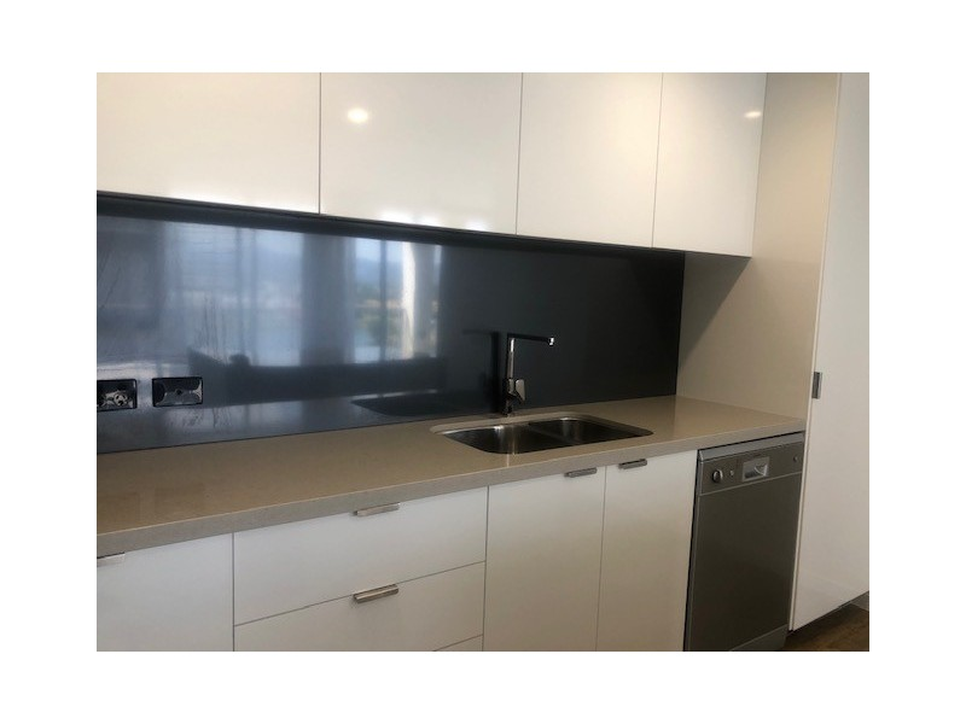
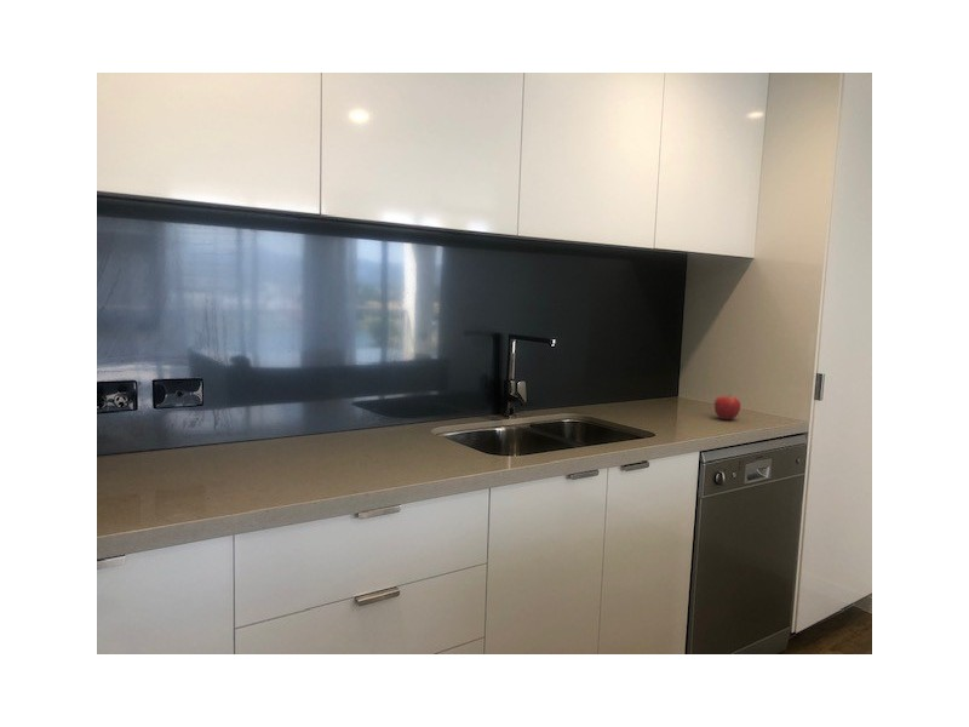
+ fruit [713,393,741,420]
